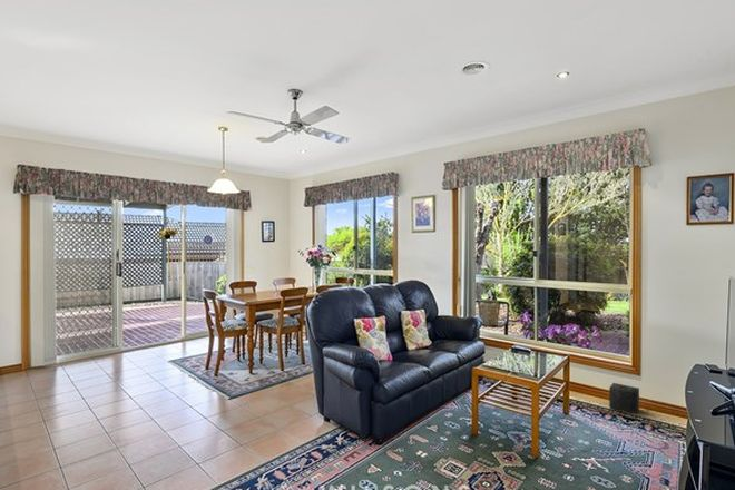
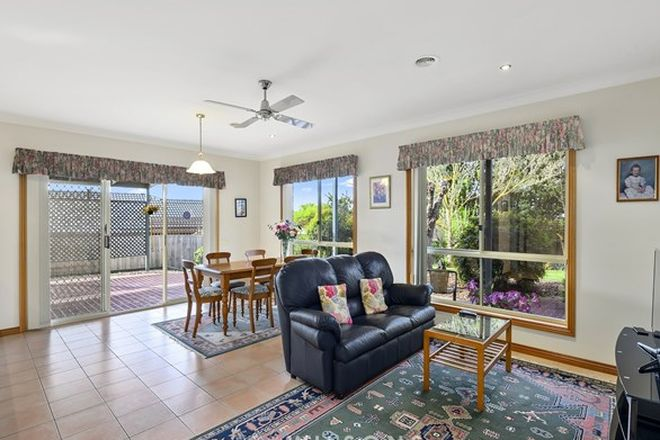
- speaker [608,382,650,415]
